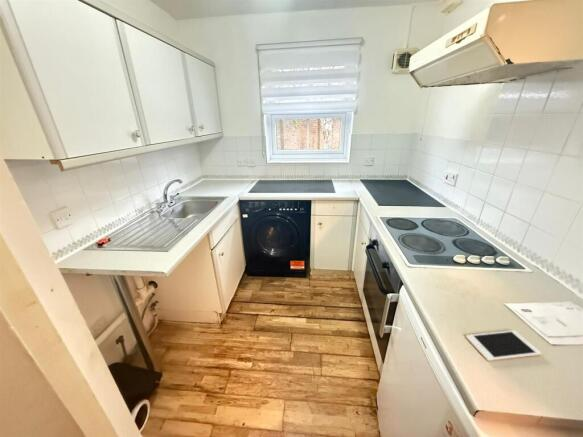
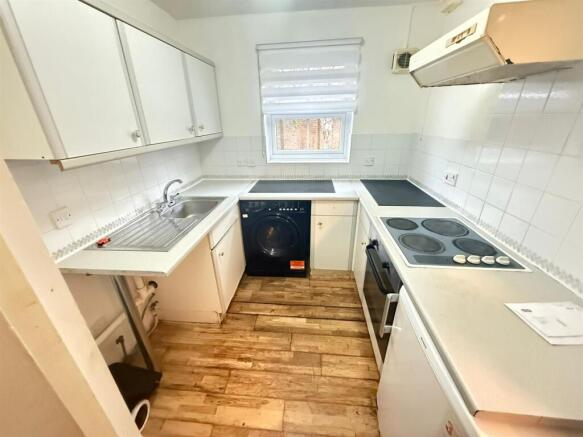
- cell phone [465,329,542,362]
